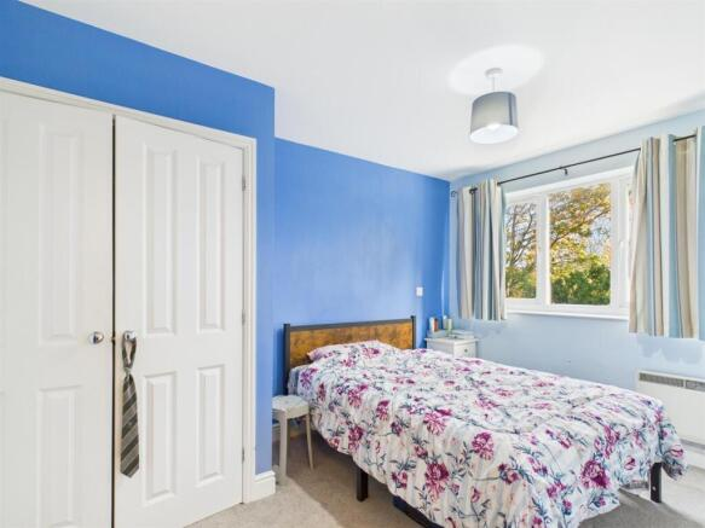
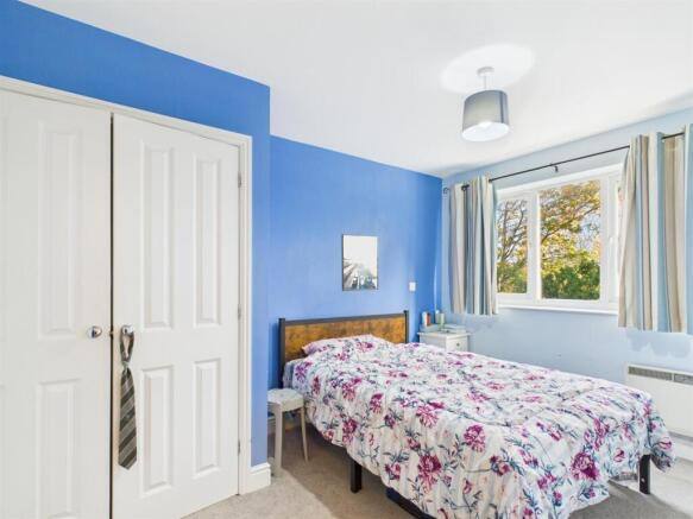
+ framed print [340,233,379,292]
